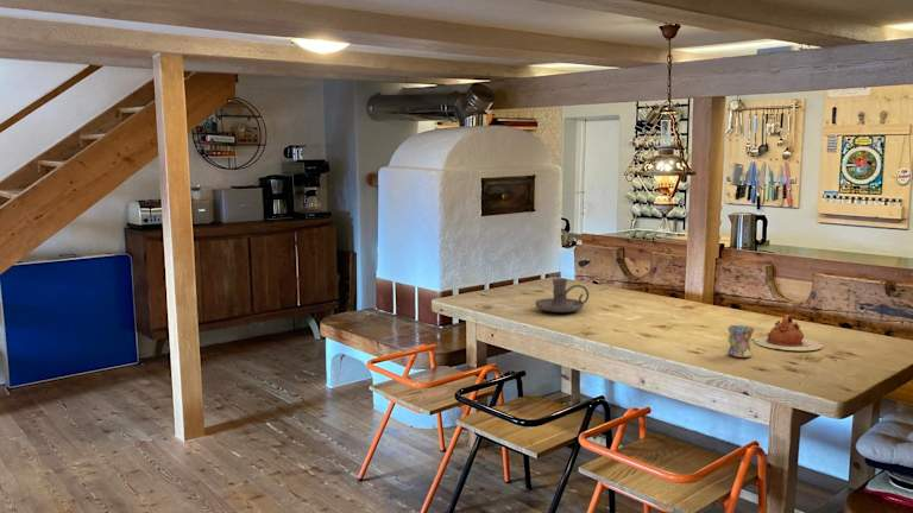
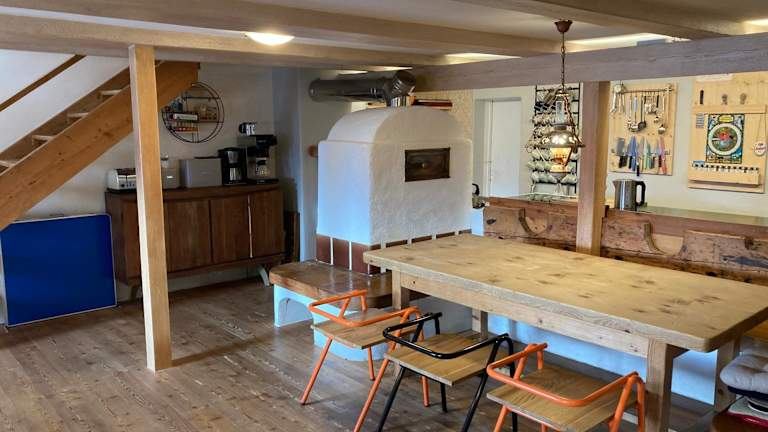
- candle holder [534,277,590,314]
- teapot [753,314,824,352]
- mug [726,324,756,359]
